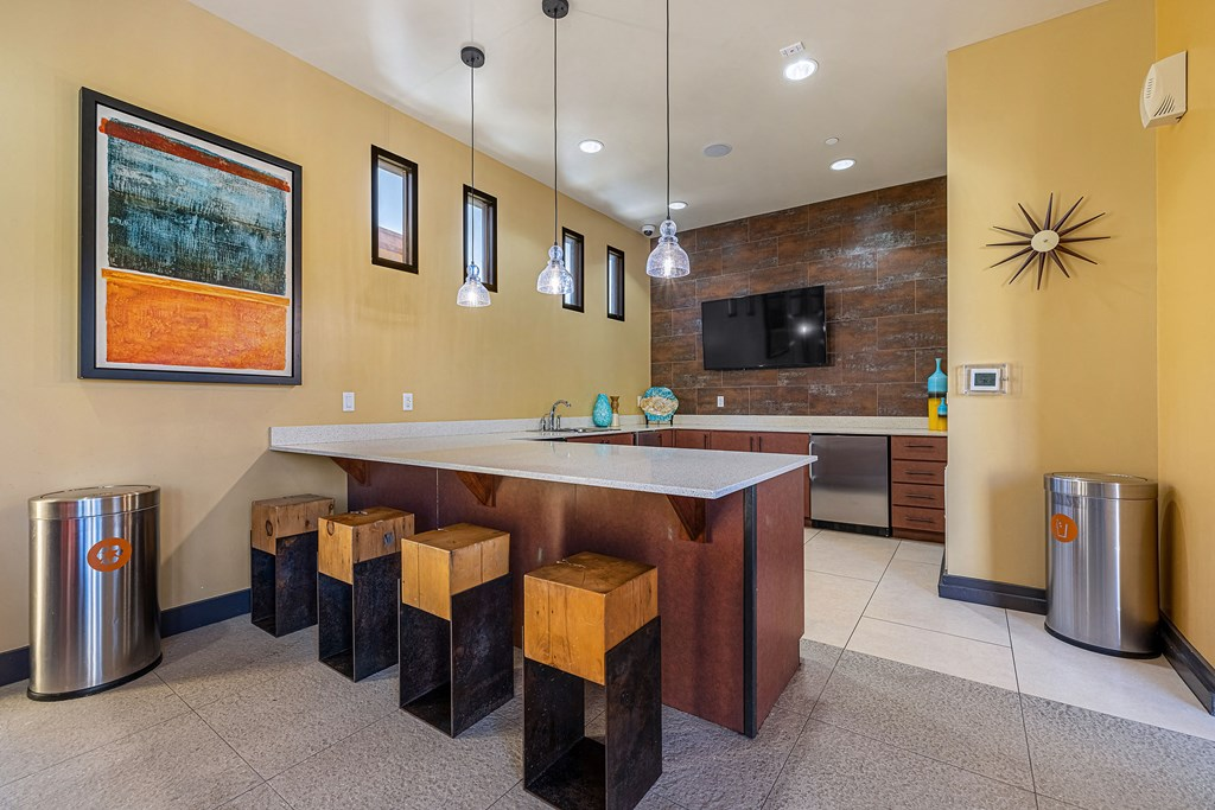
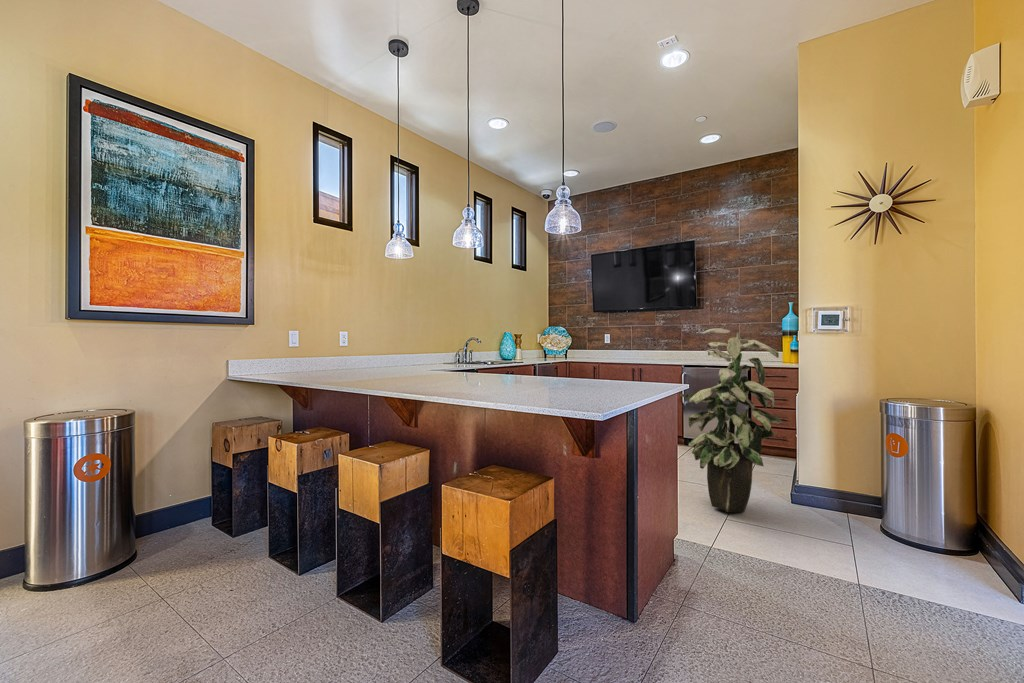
+ indoor plant [679,327,784,513]
